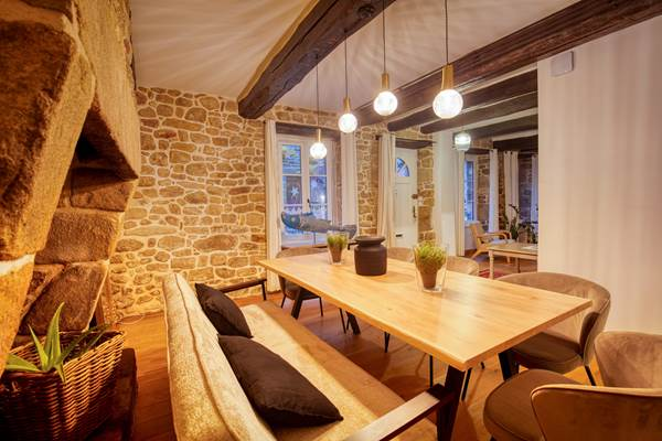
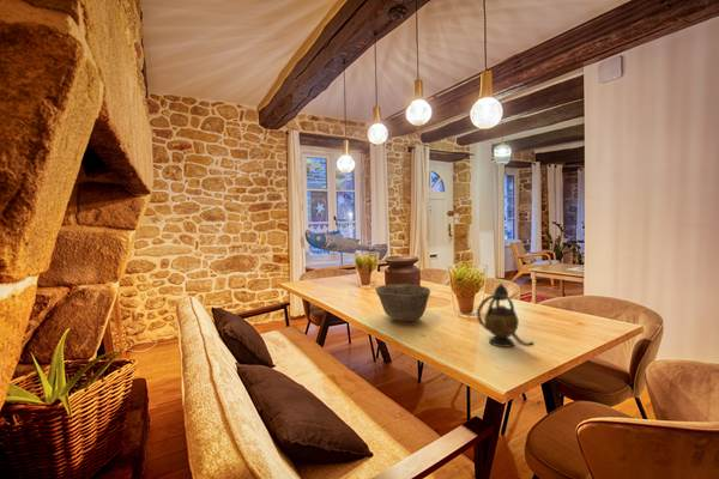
+ bowl [374,283,431,322]
+ teapot [476,281,536,348]
